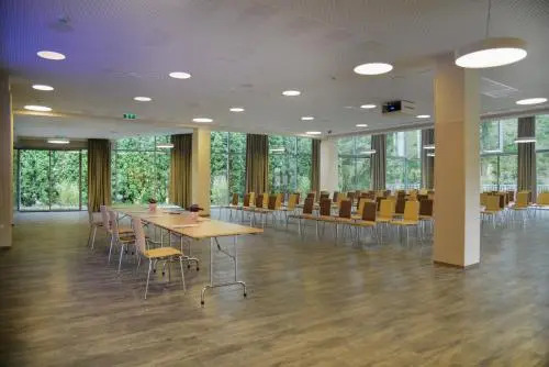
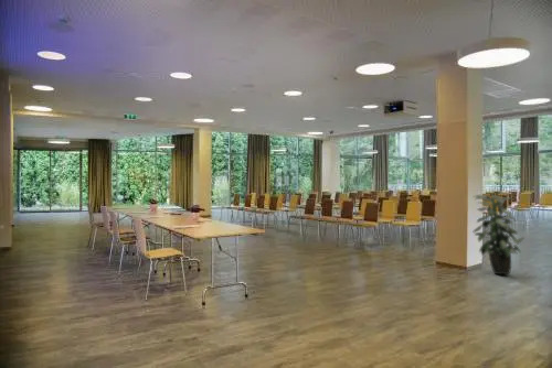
+ indoor plant [473,190,526,275]
